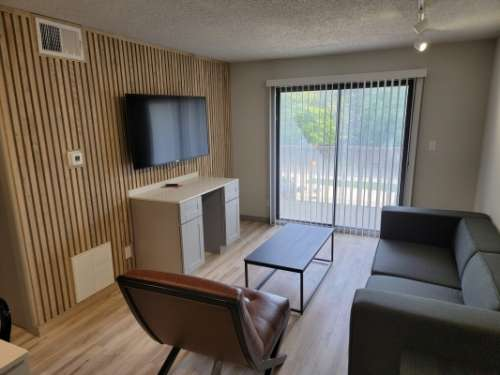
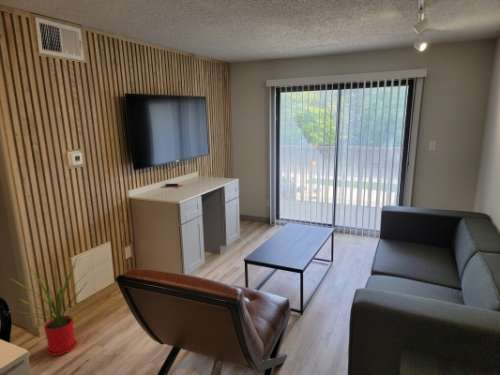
+ house plant [9,257,99,356]
